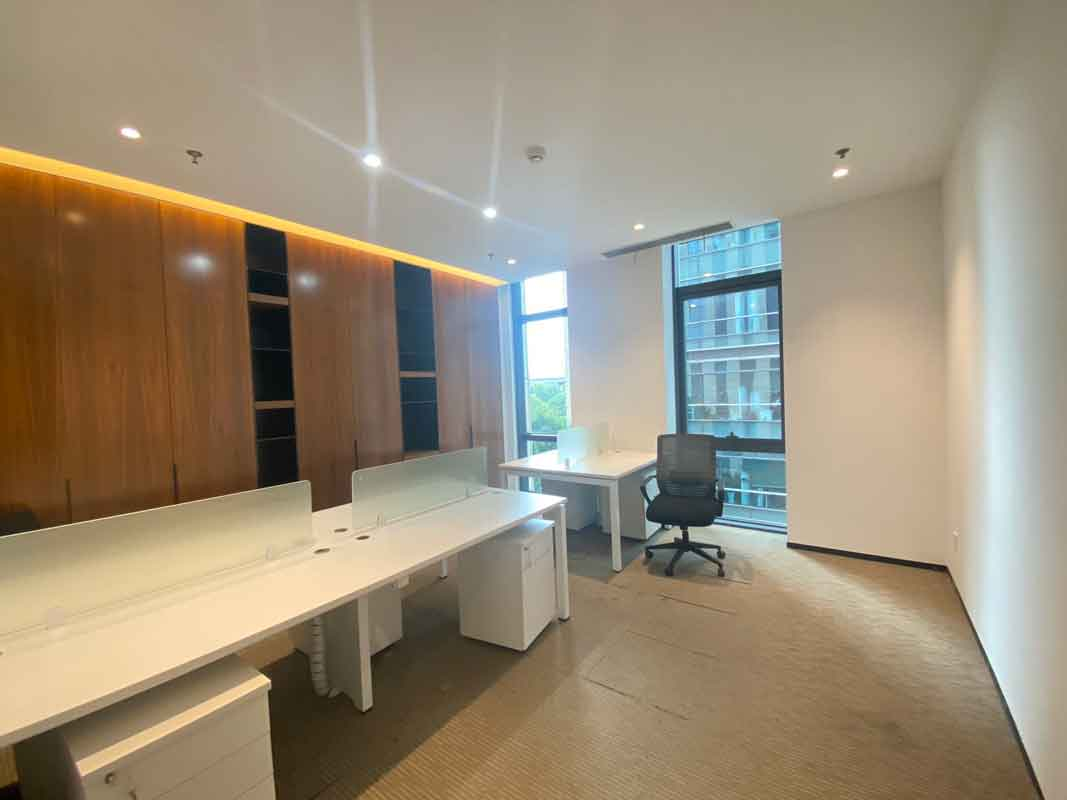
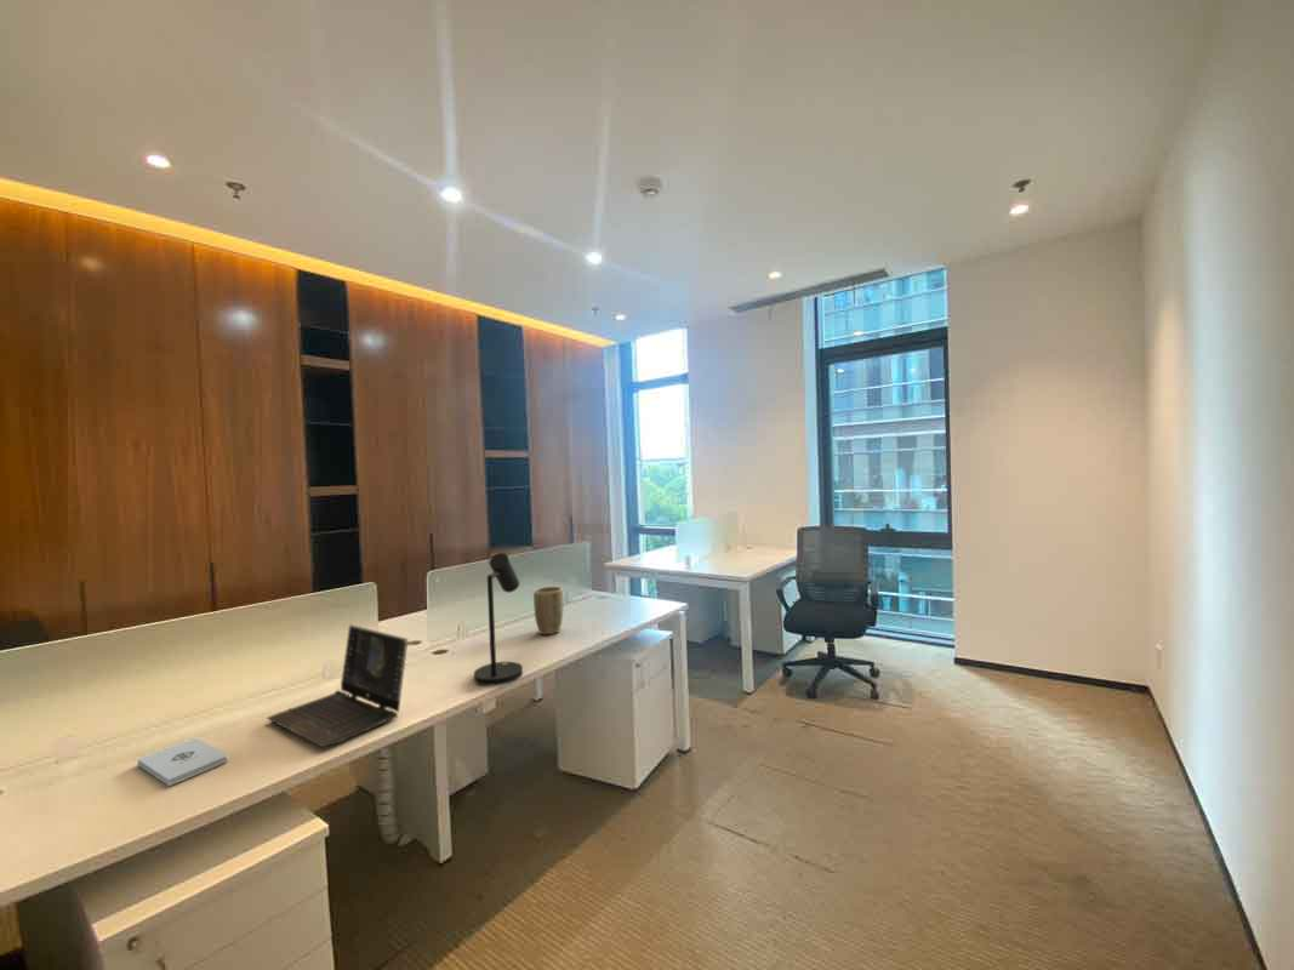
+ plant pot [532,586,565,635]
+ laptop computer [266,623,409,748]
+ notepad [136,737,228,787]
+ desk lamp [473,552,524,686]
